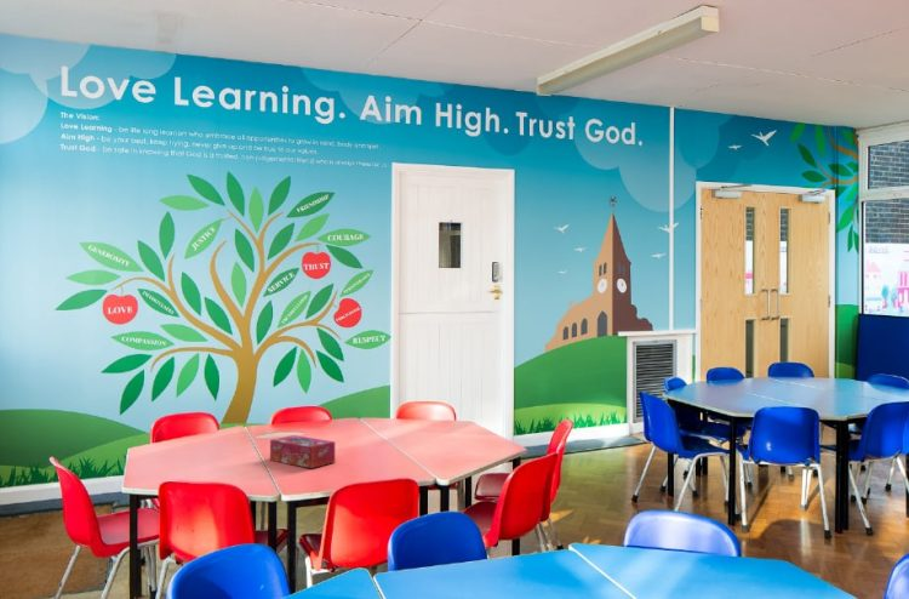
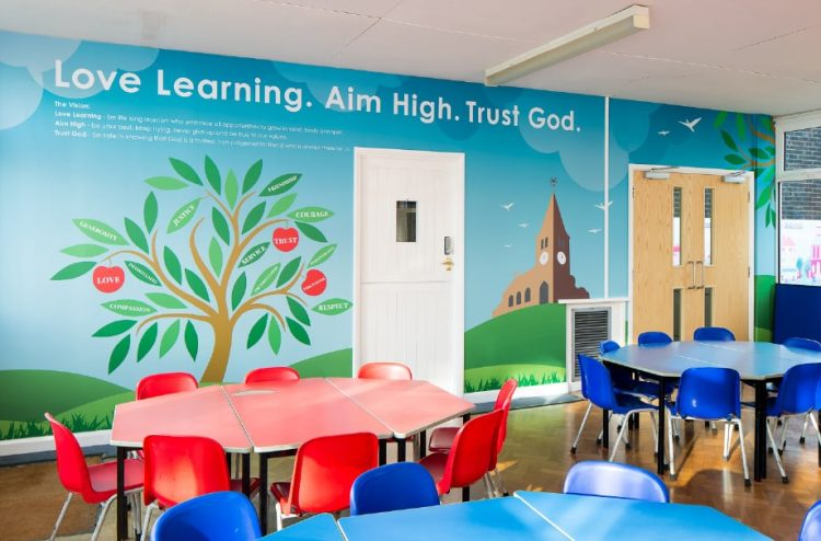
- tissue box [269,434,336,469]
